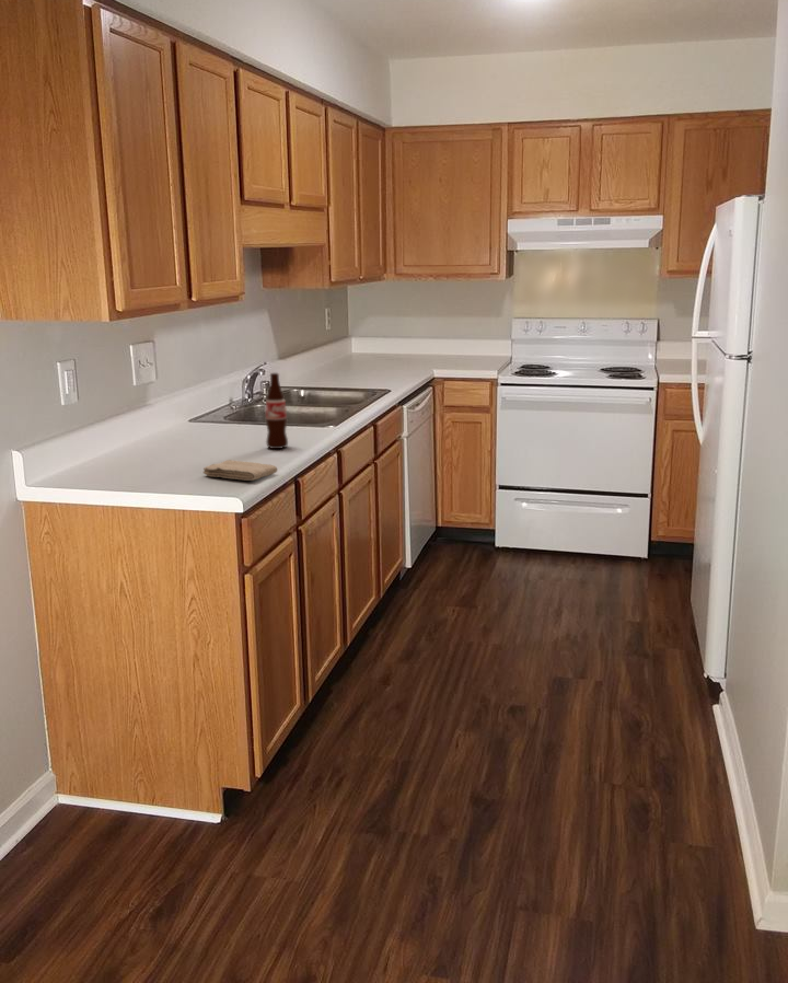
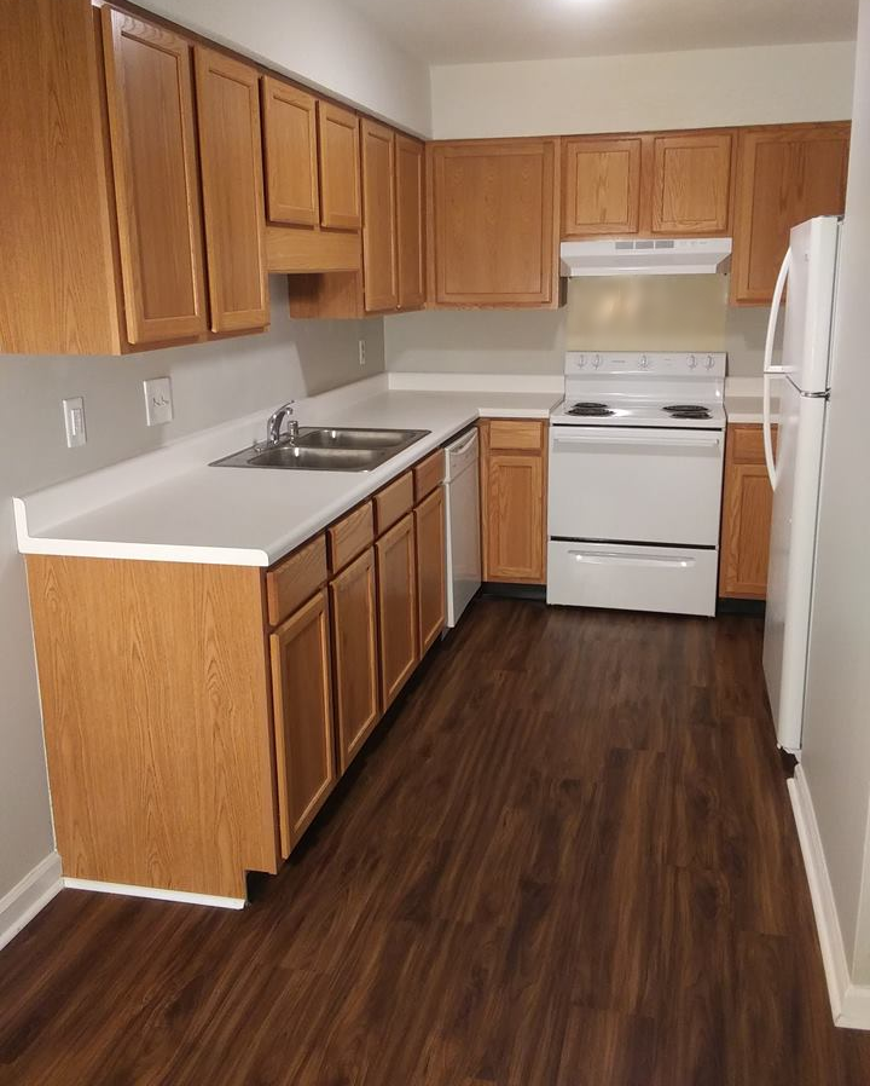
- bottle [265,372,289,450]
- washcloth [201,459,278,482]
